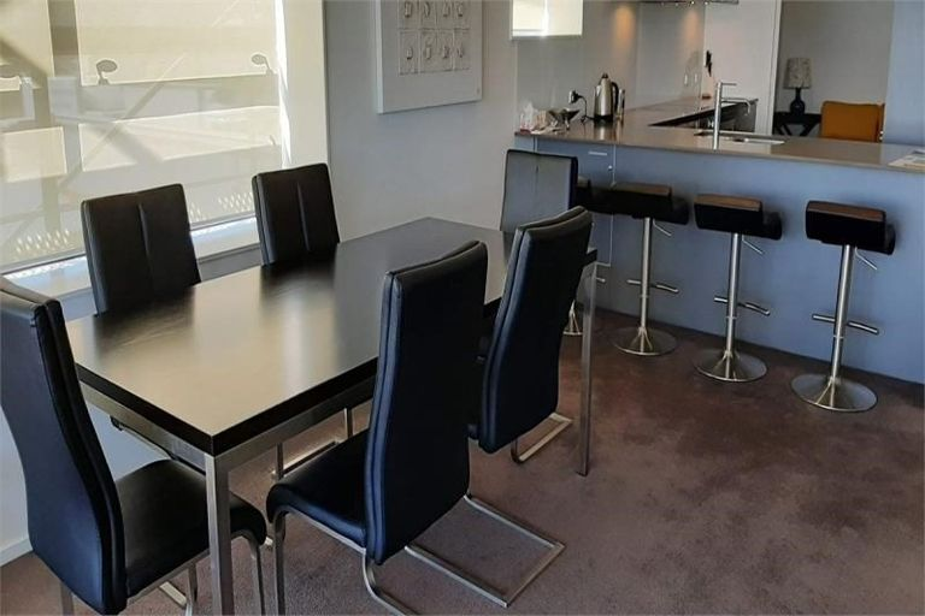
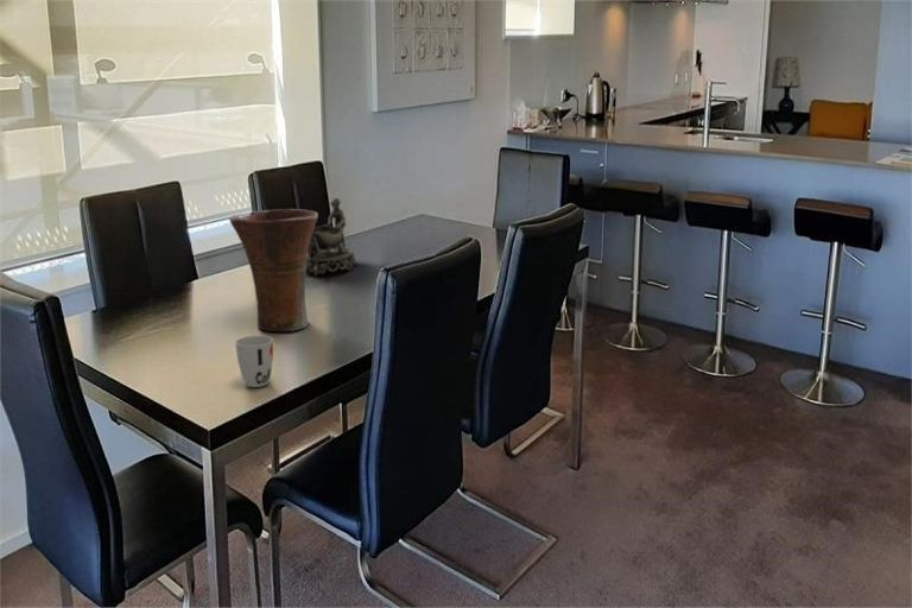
+ cup [234,334,274,388]
+ decorative bowl [306,197,356,276]
+ vase [228,208,319,332]
